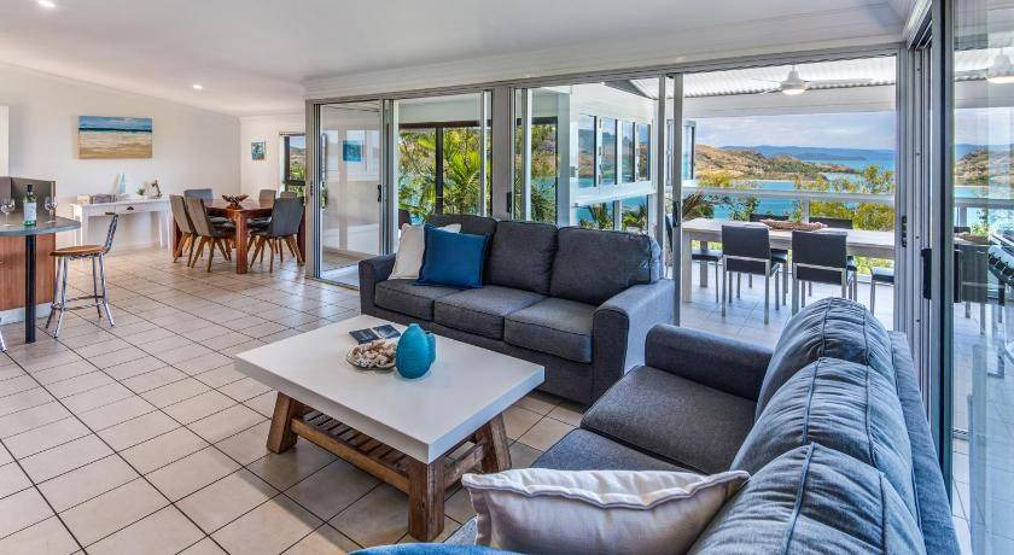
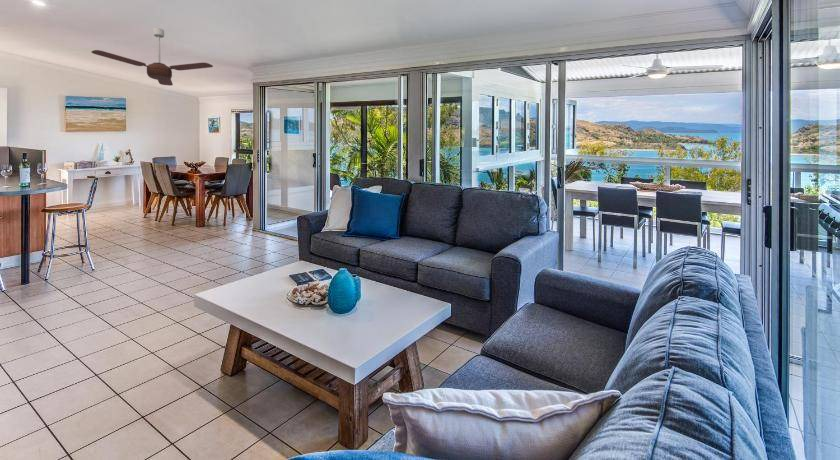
+ ceiling fan [90,27,214,87]
